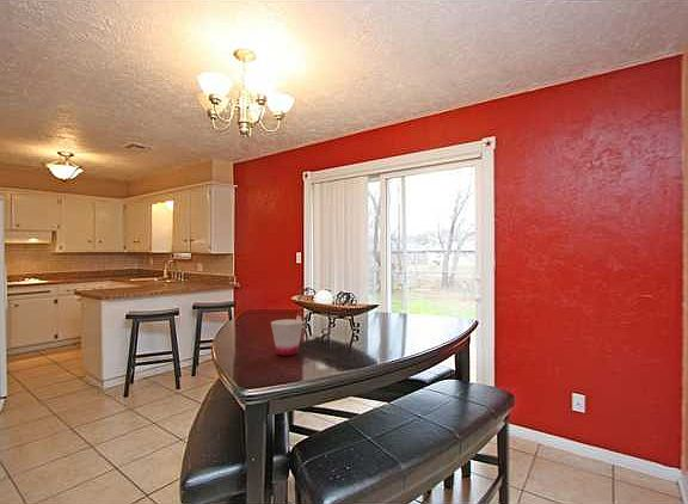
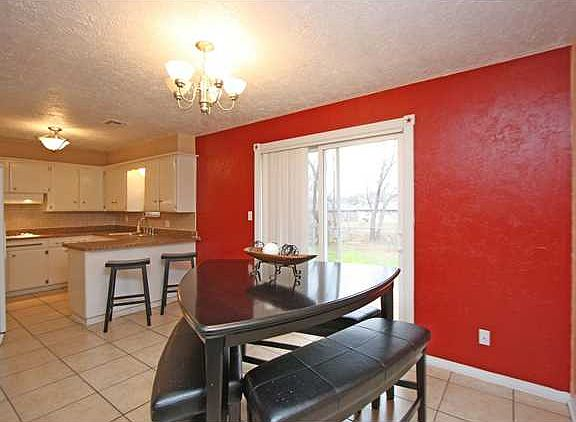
- cup [270,318,305,357]
